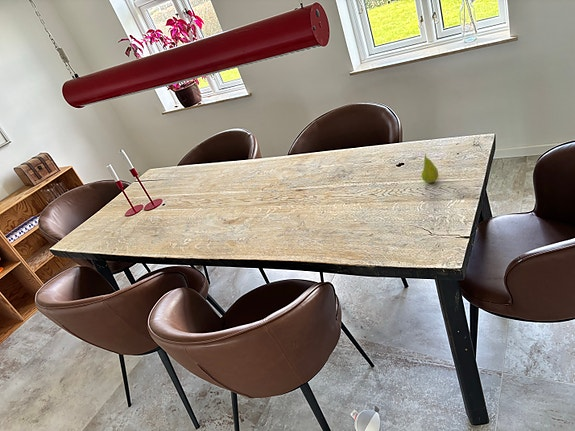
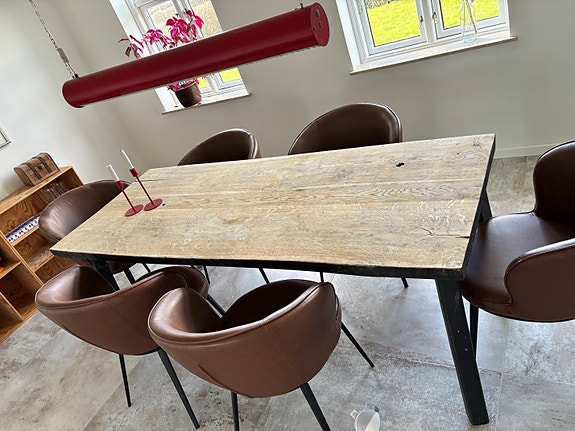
- fruit [420,153,440,184]
